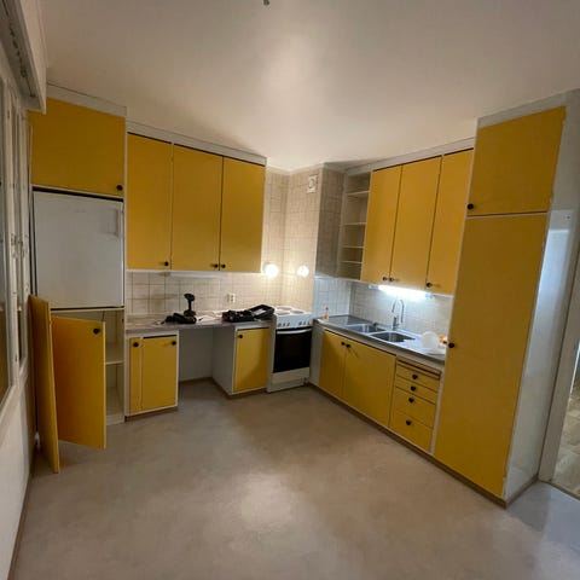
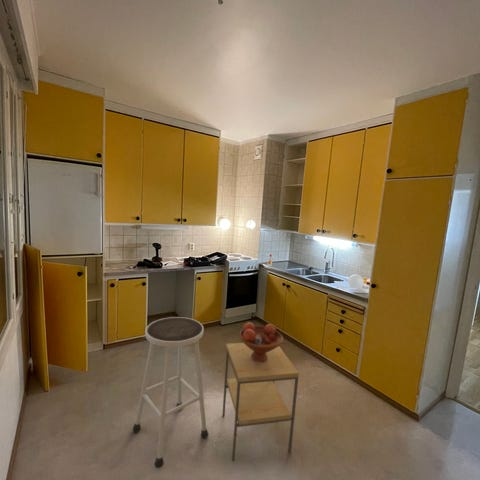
+ side table [221,342,300,462]
+ fruit bowl [238,321,284,362]
+ stool [132,316,210,469]
